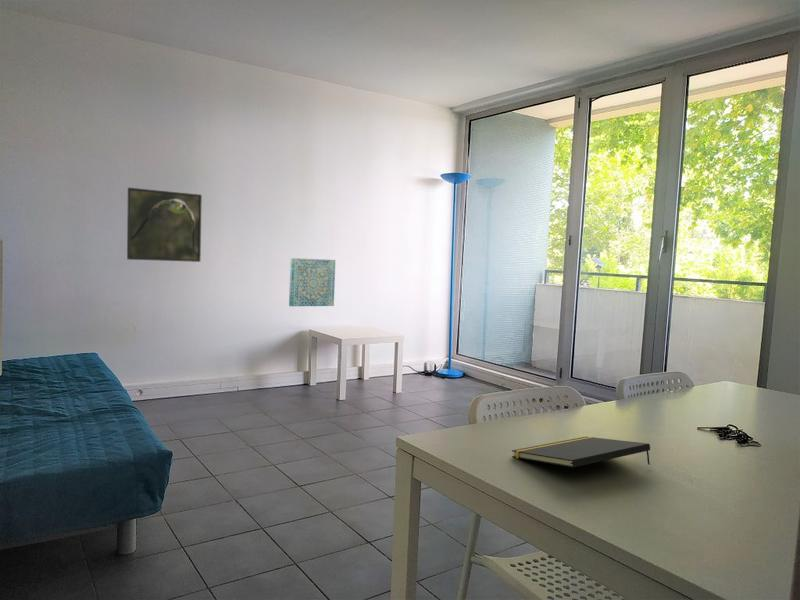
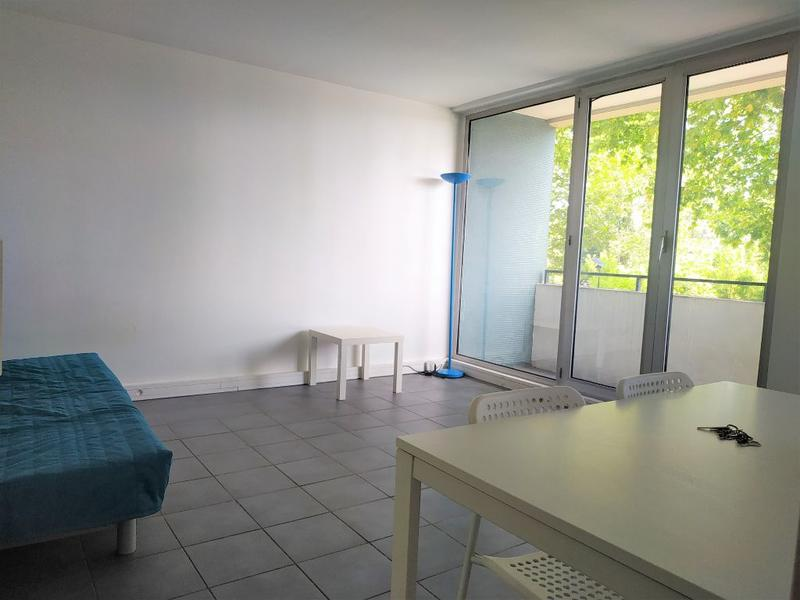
- notepad [511,436,651,469]
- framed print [126,187,203,263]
- wall art [288,257,336,307]
